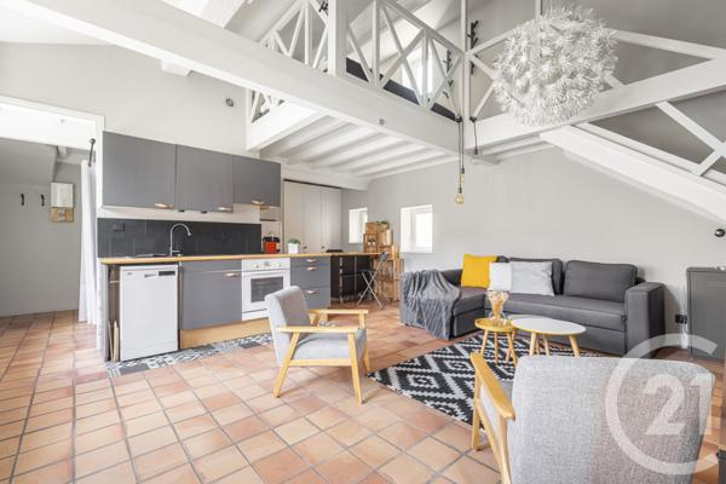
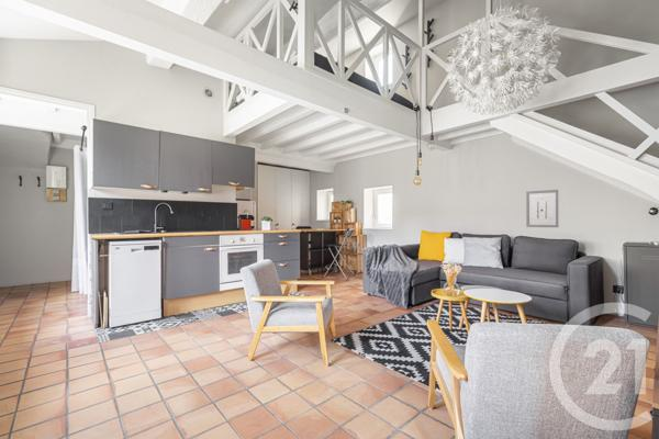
+ wall art [525,189,559,228]
